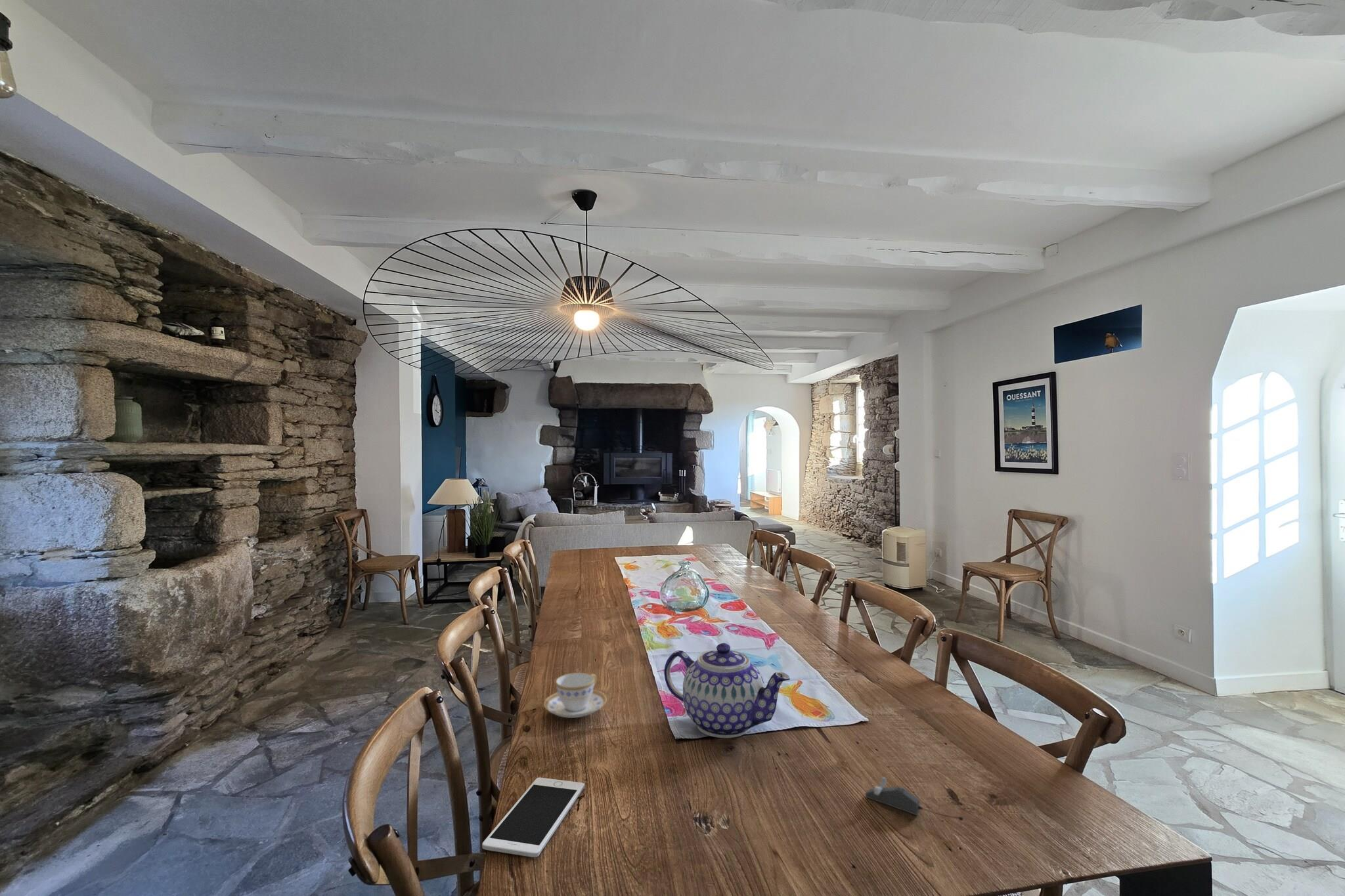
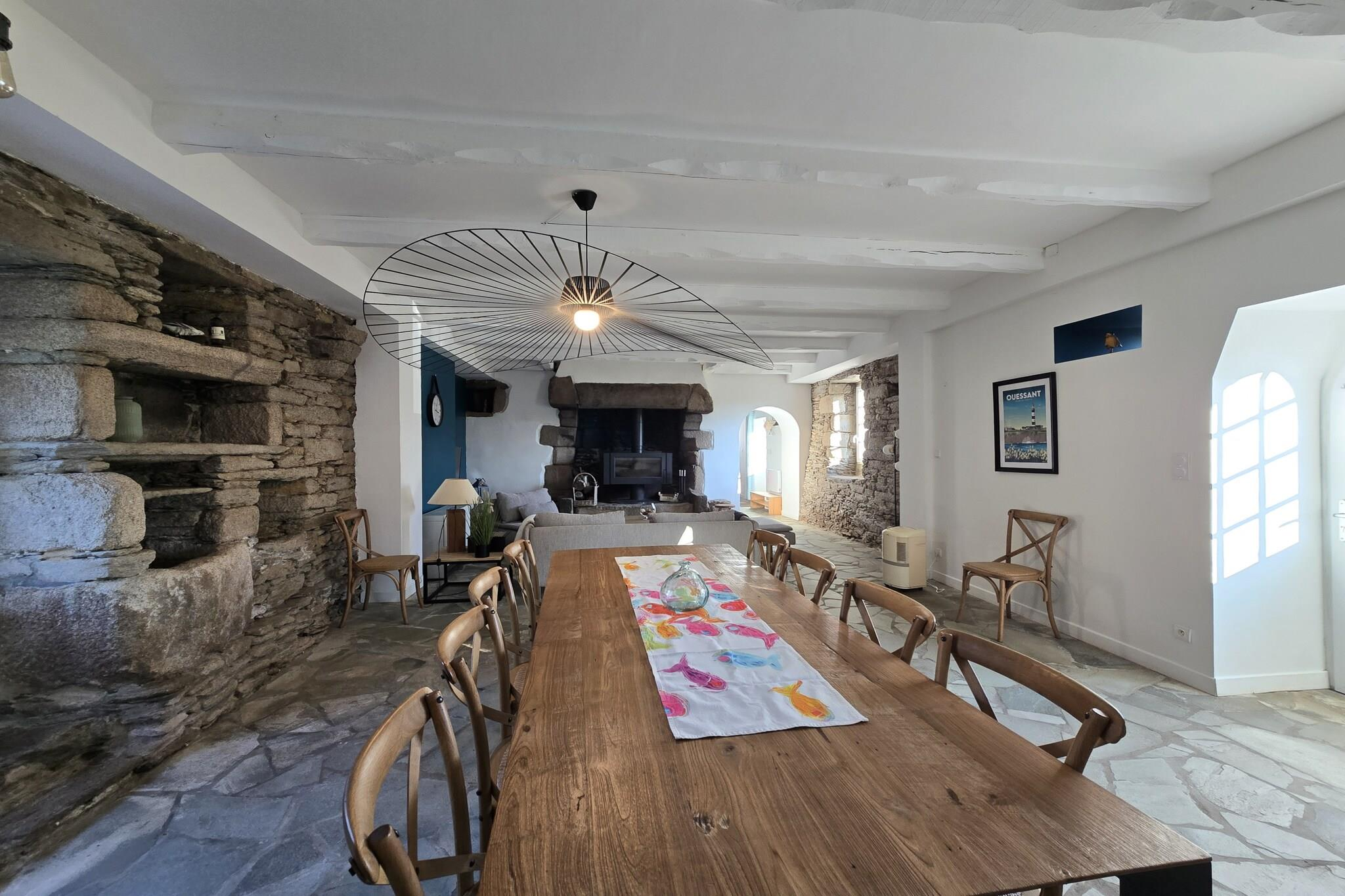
- teapot [663,643,791,738]
- computer mouse [865,777,963,821]
- cell phone [481,777,585,858]
- teacup [543,672,607,719]
